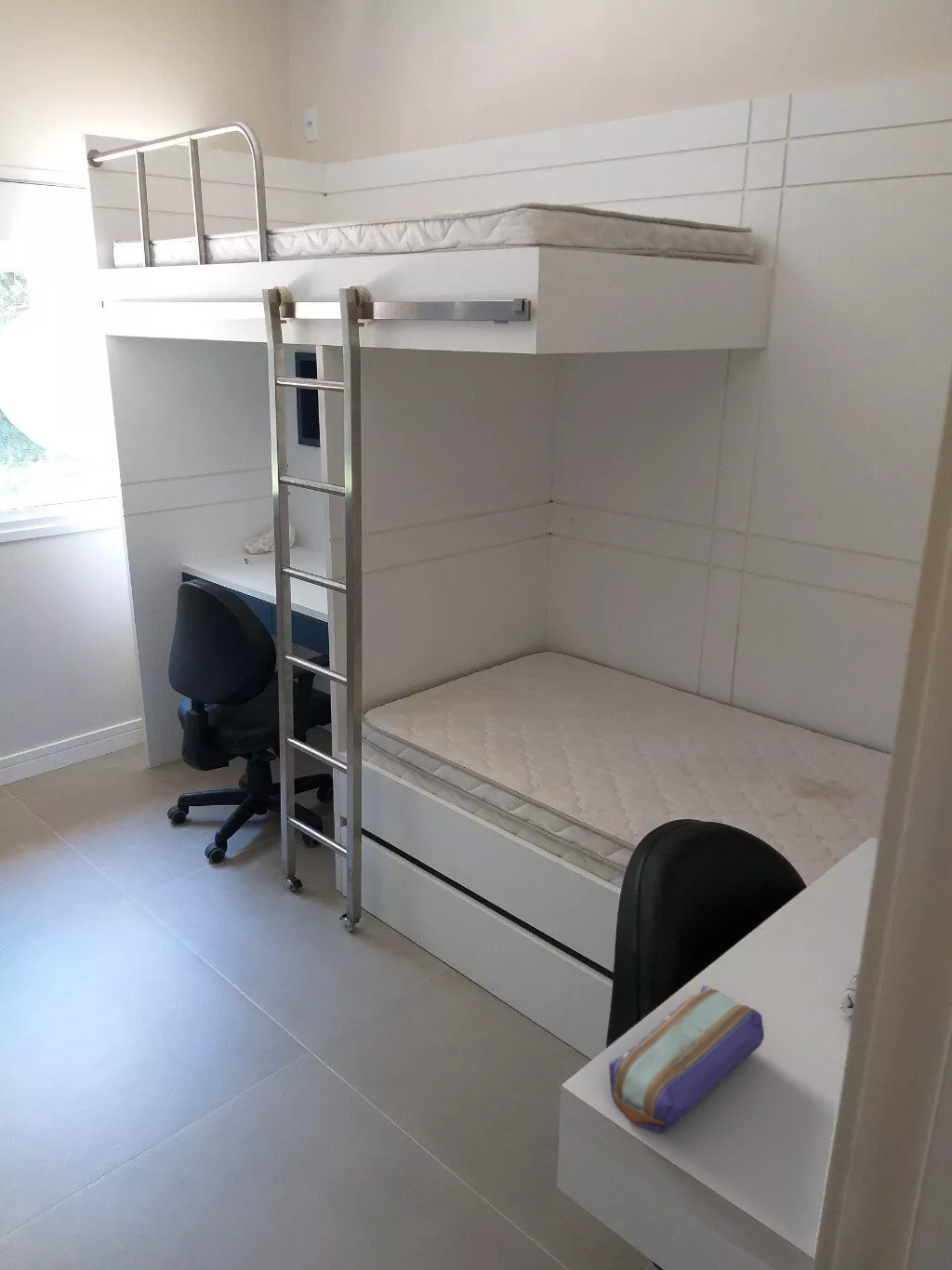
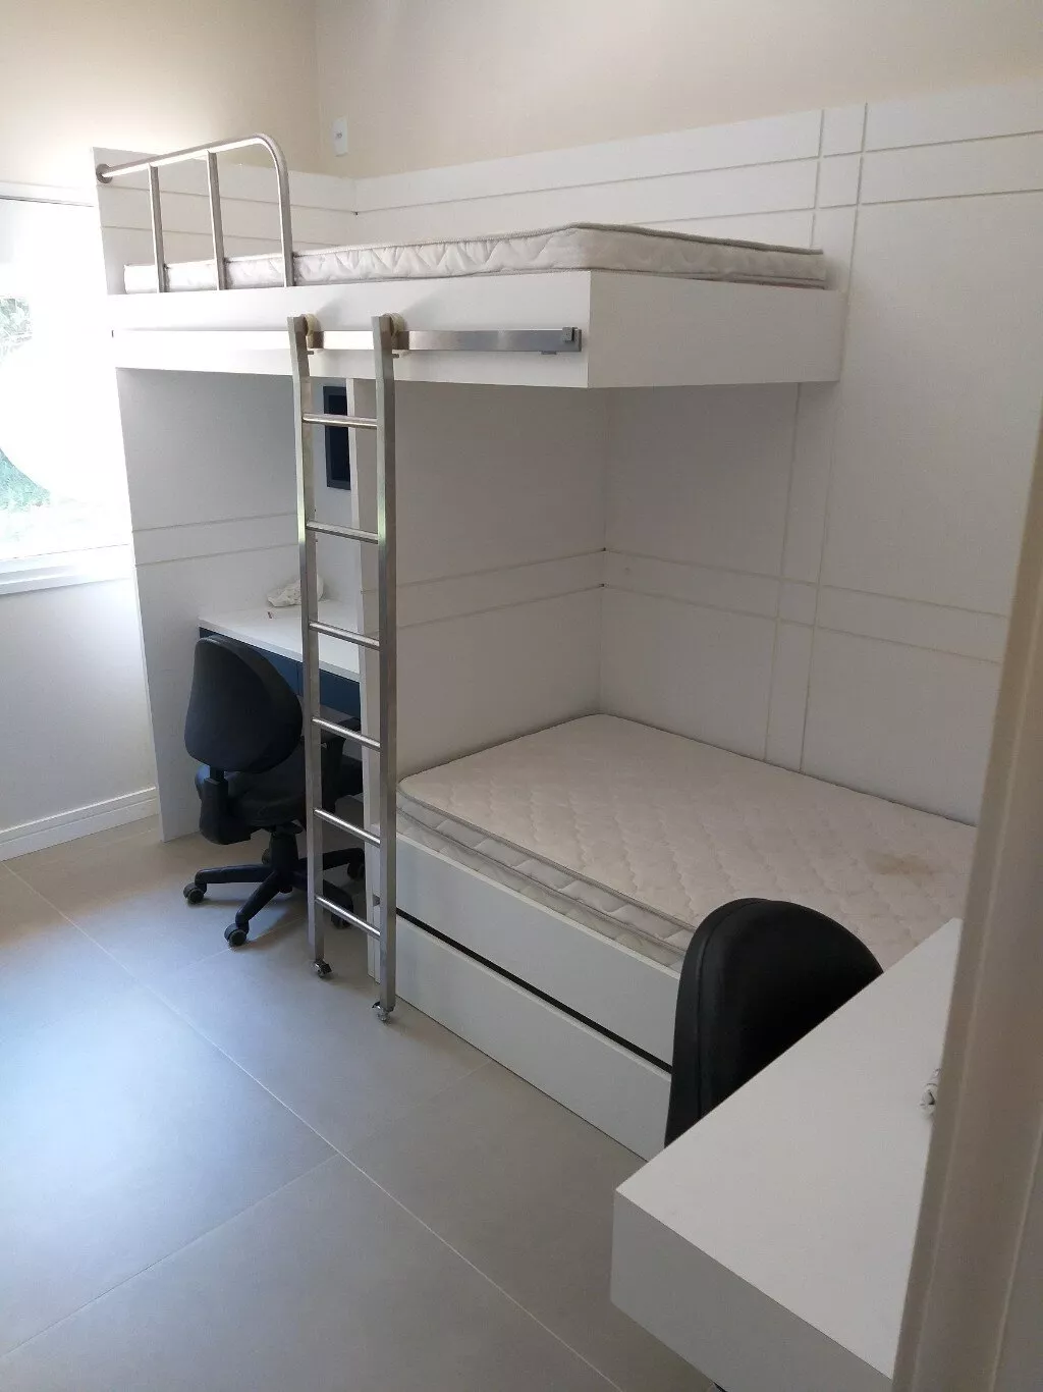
- pencil case [608,985,765,1134]
